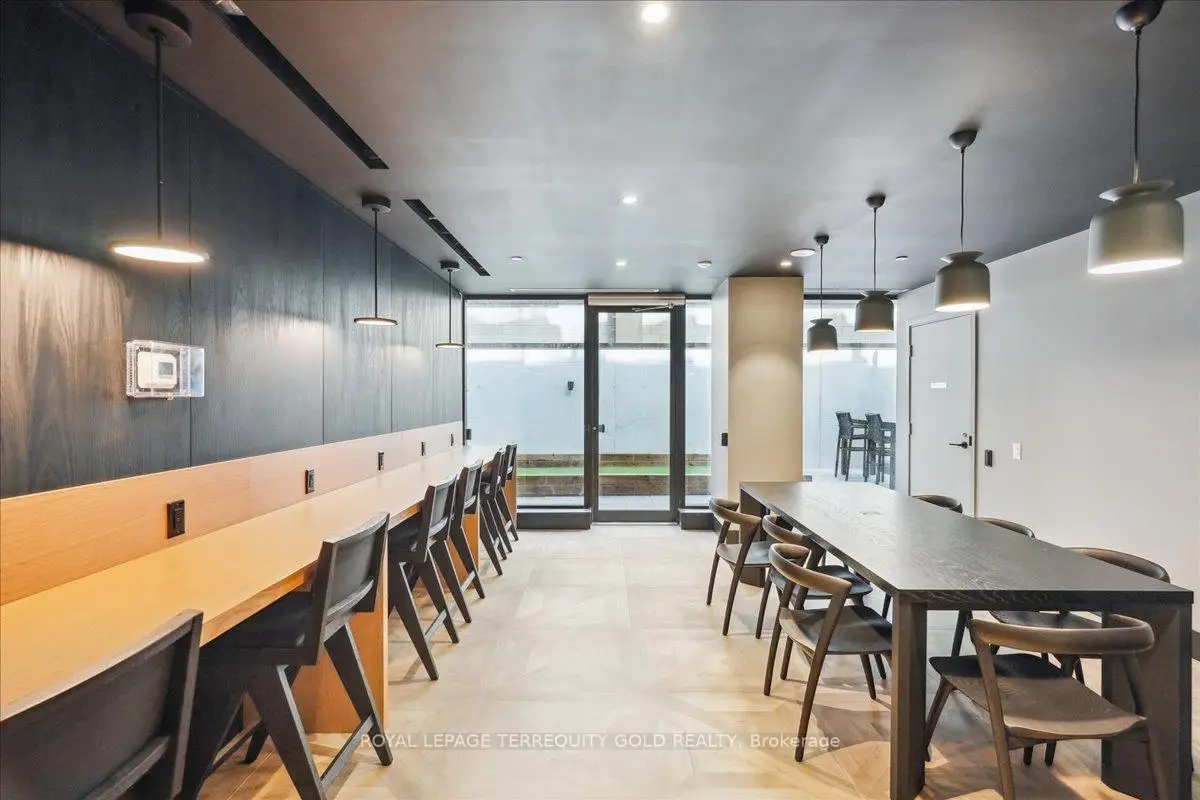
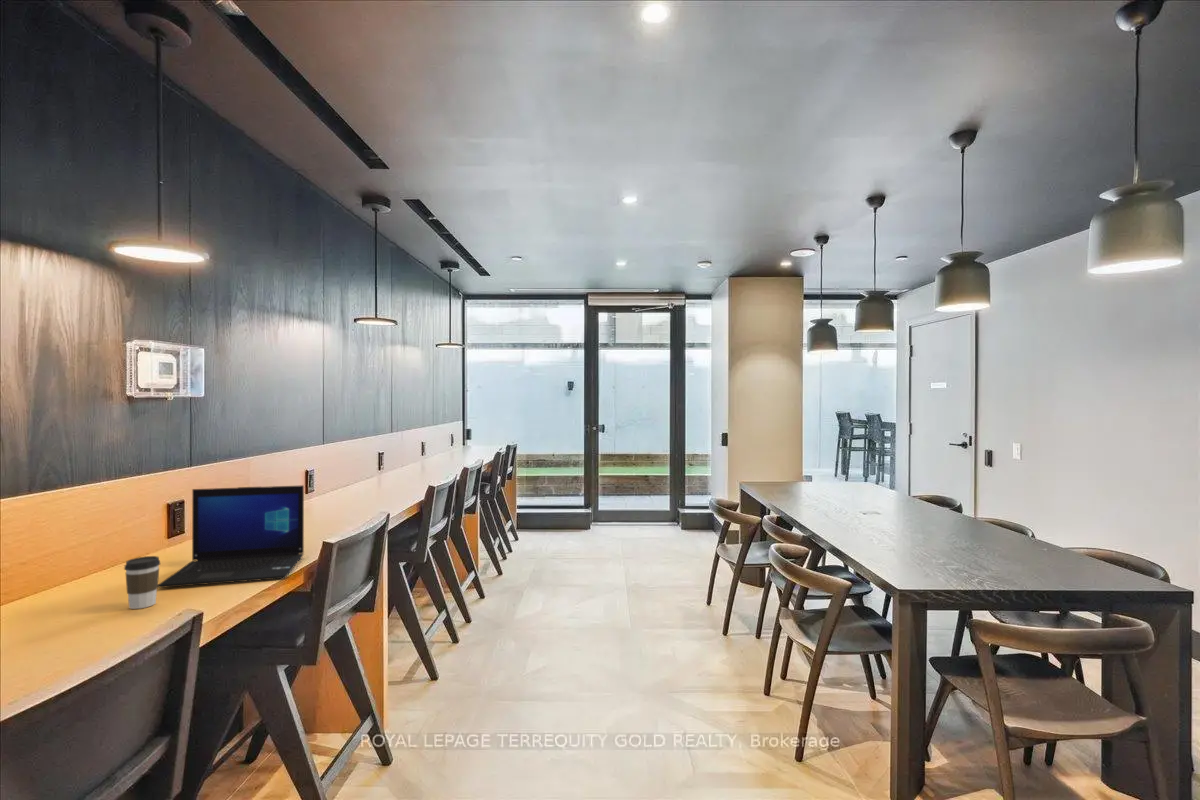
+ laptop [158,484,305,589]
+ coffee cup [123,555,161,610]
